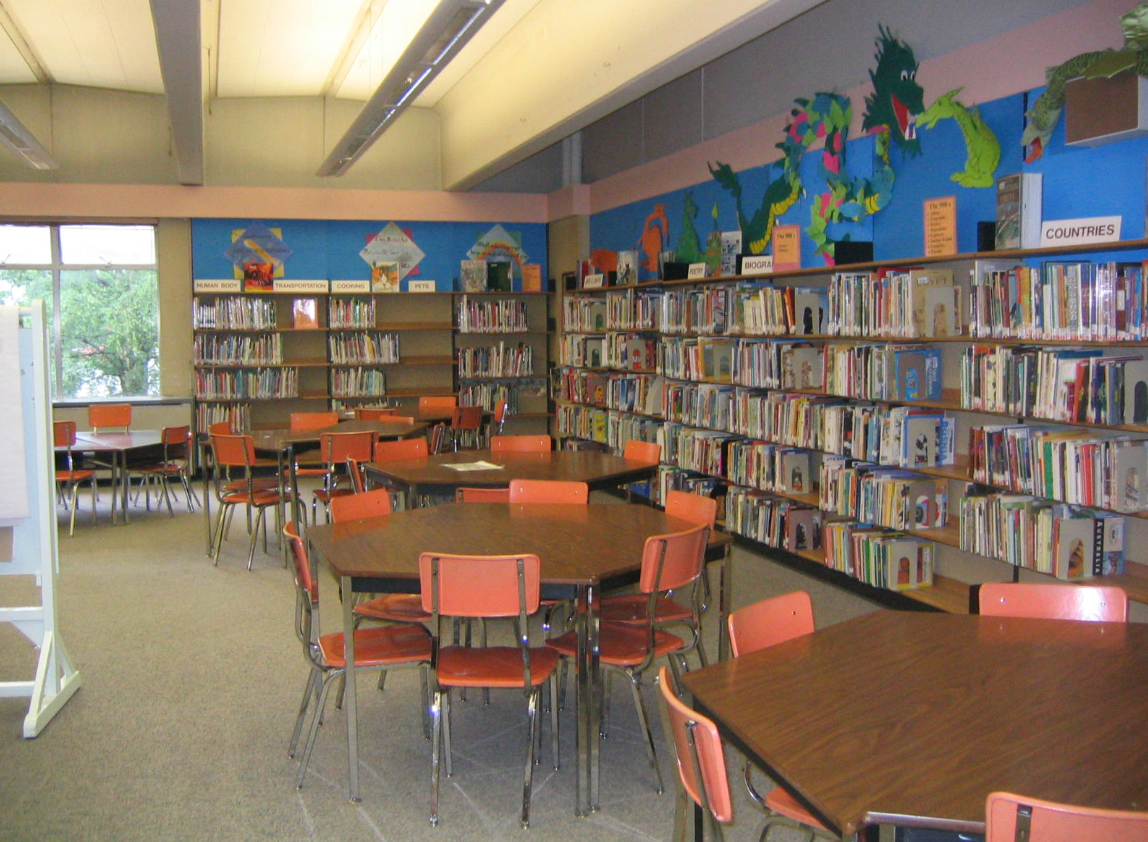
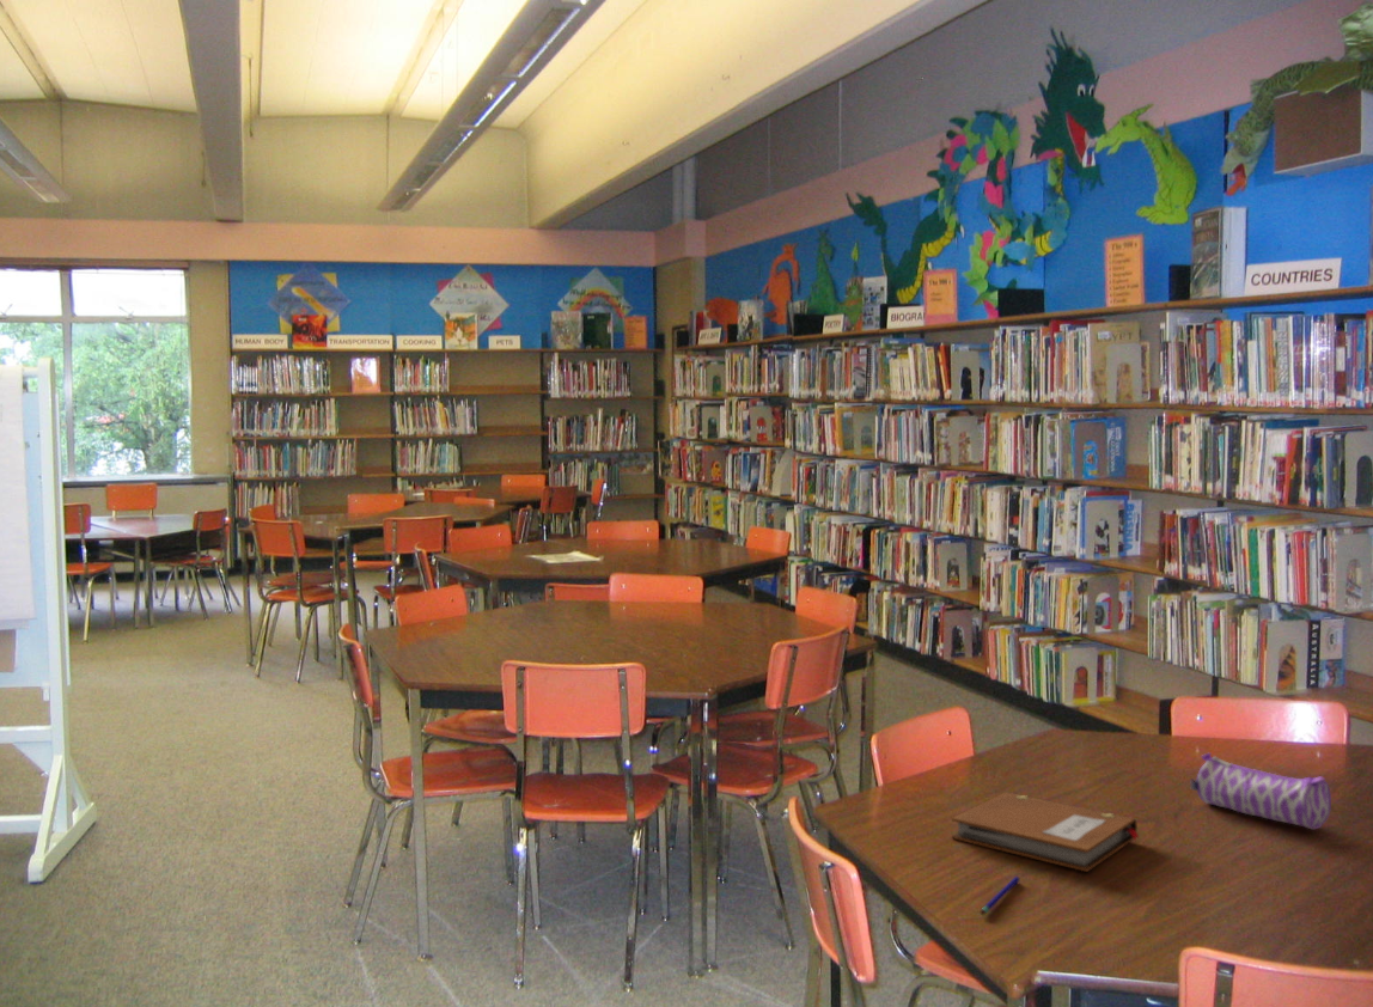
+ pencil case [1190,751,1332,830]
+ notebook [951,791,1141,873]
+ pen [980,875,1021,916]
